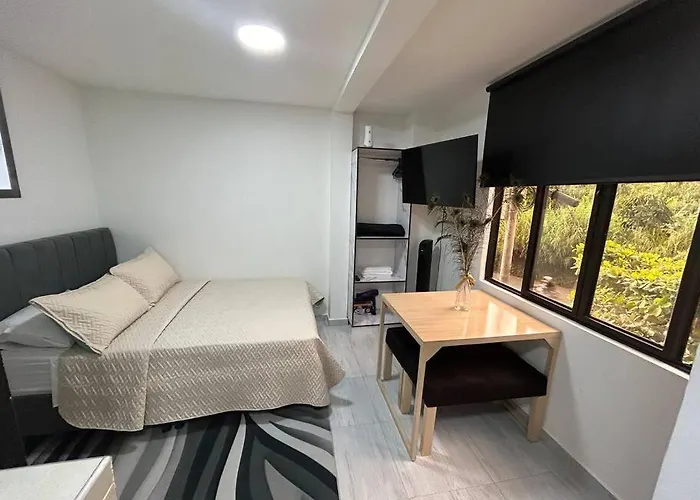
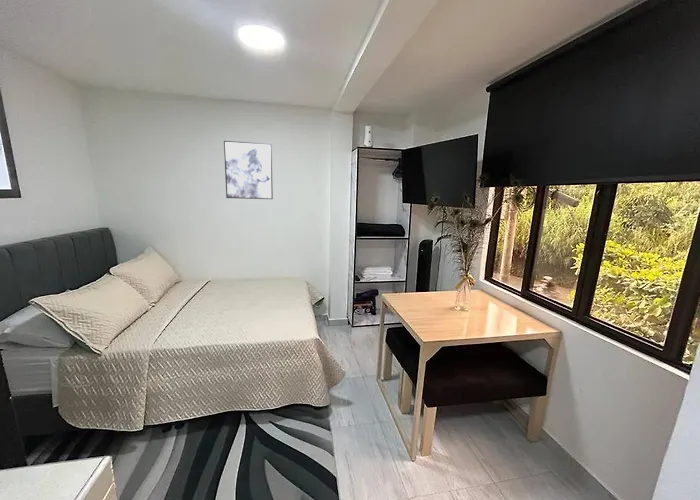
+ wall art [223,140,274,200]
